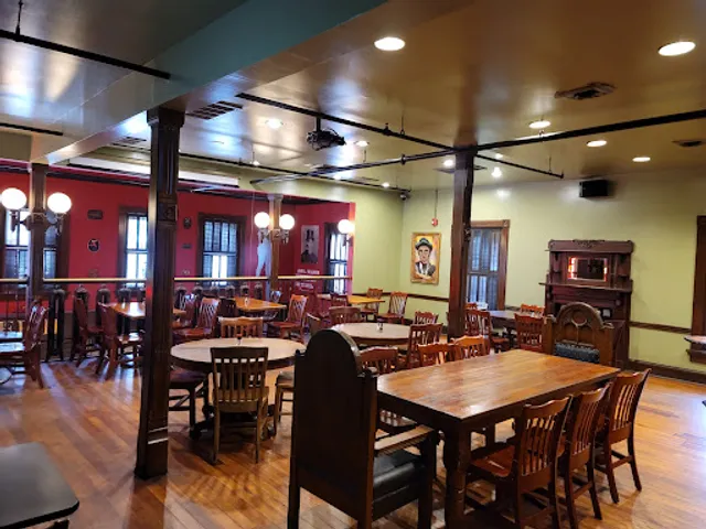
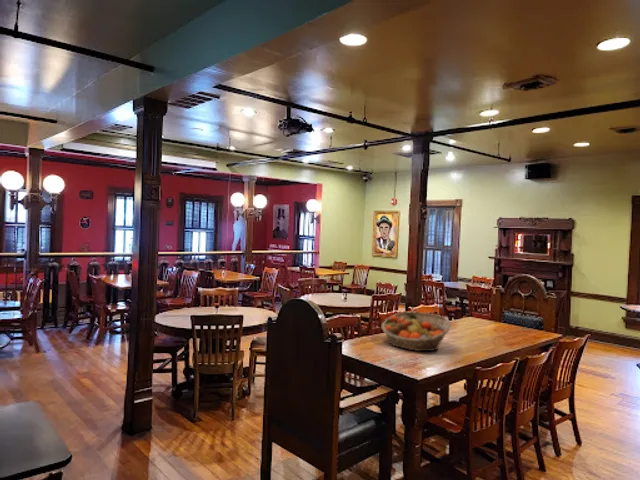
+ fruit basket [380,311,452,352]
